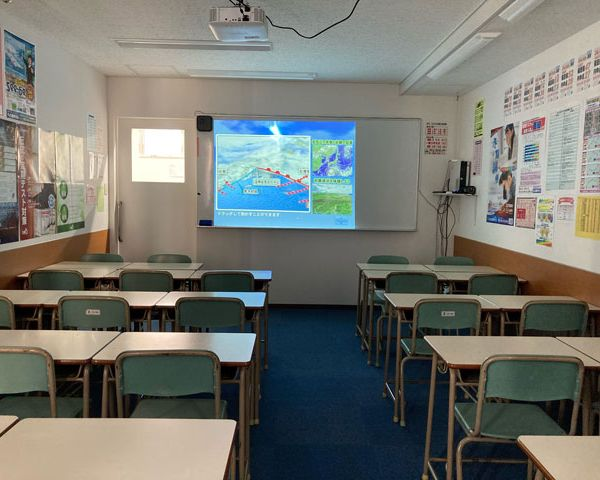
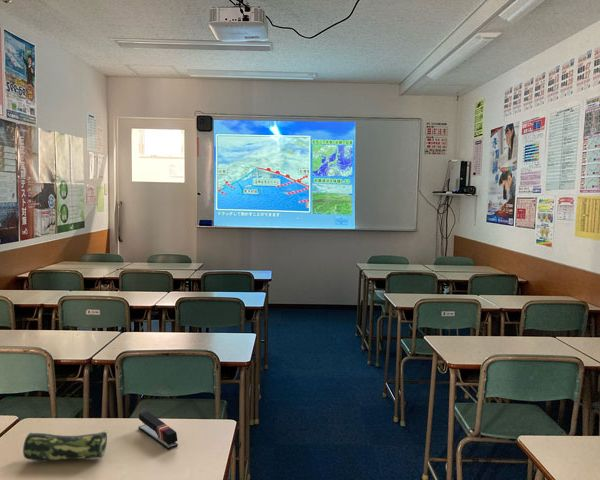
+ stapler [137,410,179,450]
+ pencil case [22,430,108,462]
